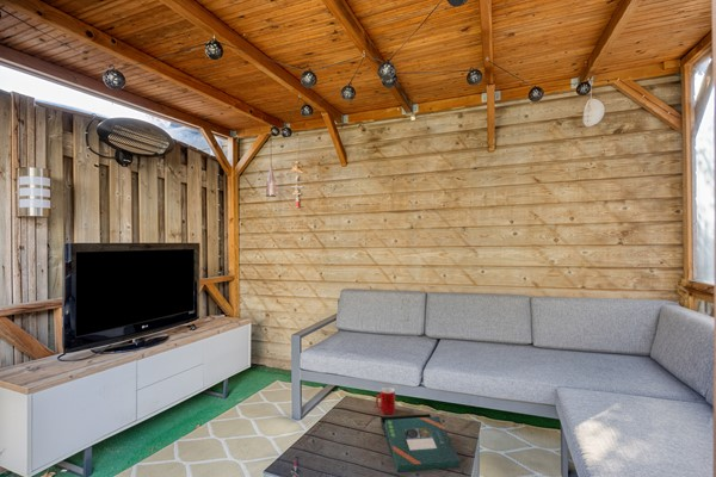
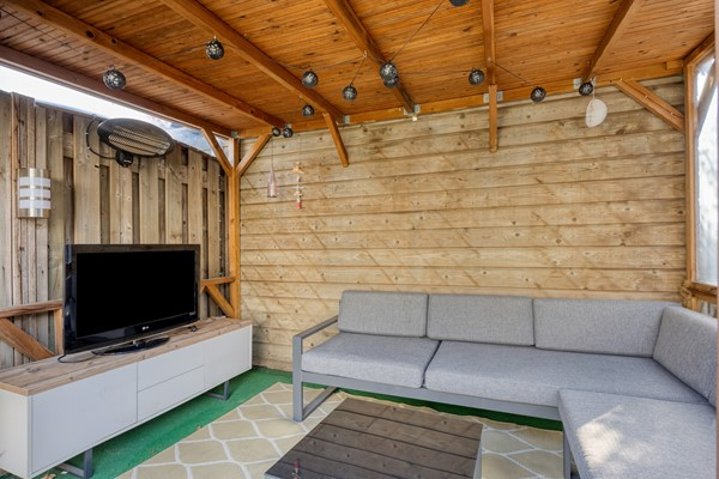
- board game [379,413,461,473]
- cup [375,386,396,416]
